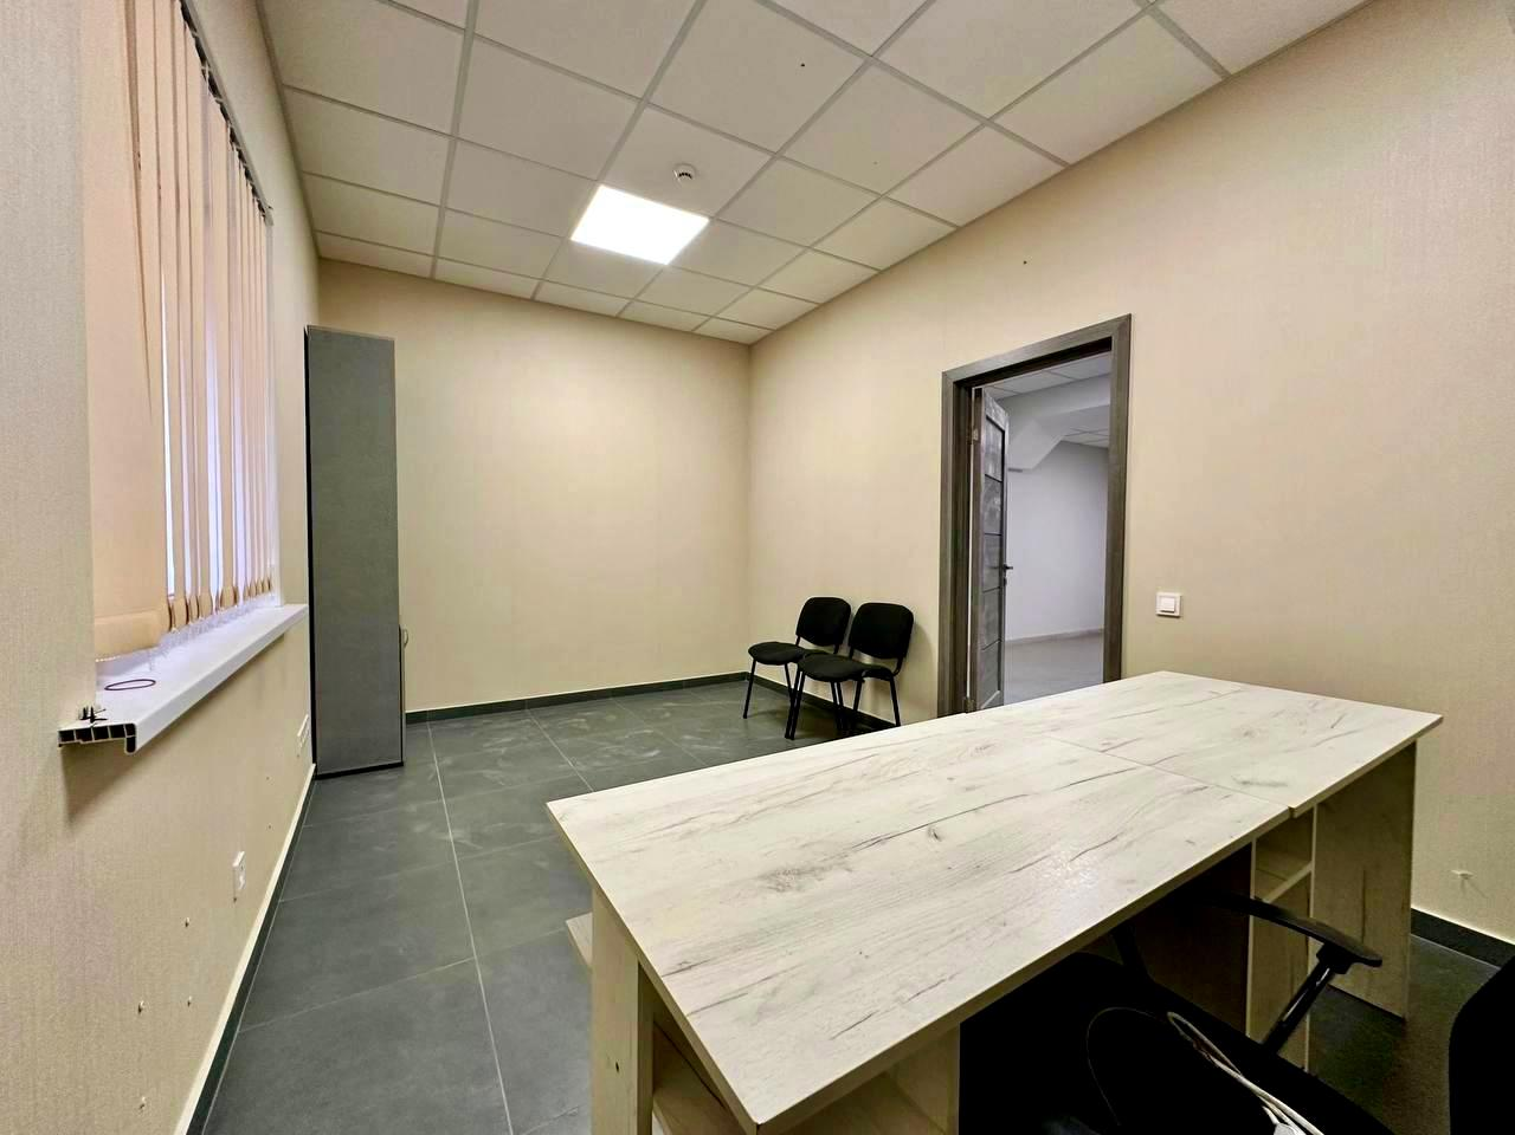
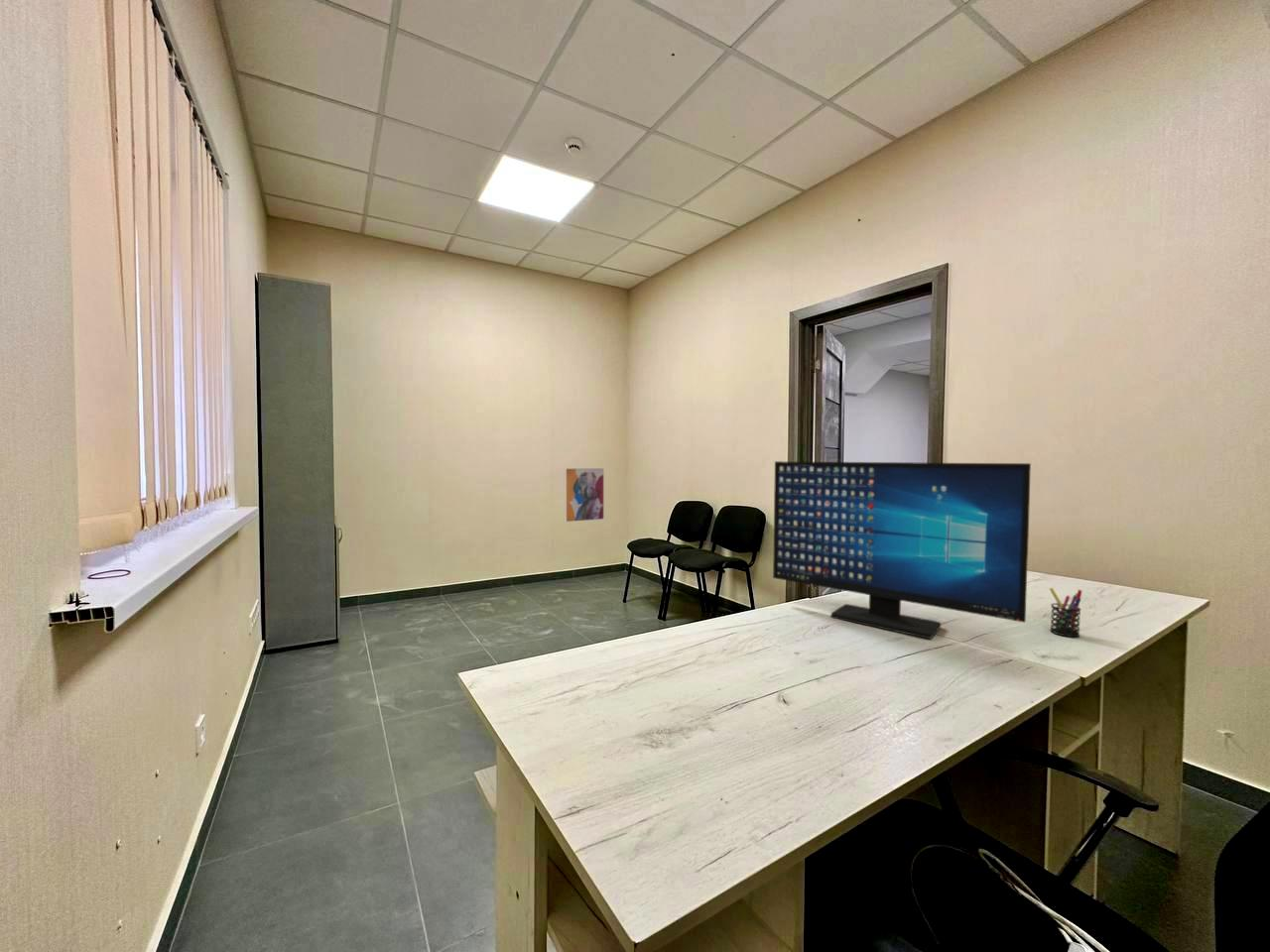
+ wall art [564,467,605,524]
+ pen holder [1049,587,1082,638]
+ computer monitor [772,460,1032,640]
